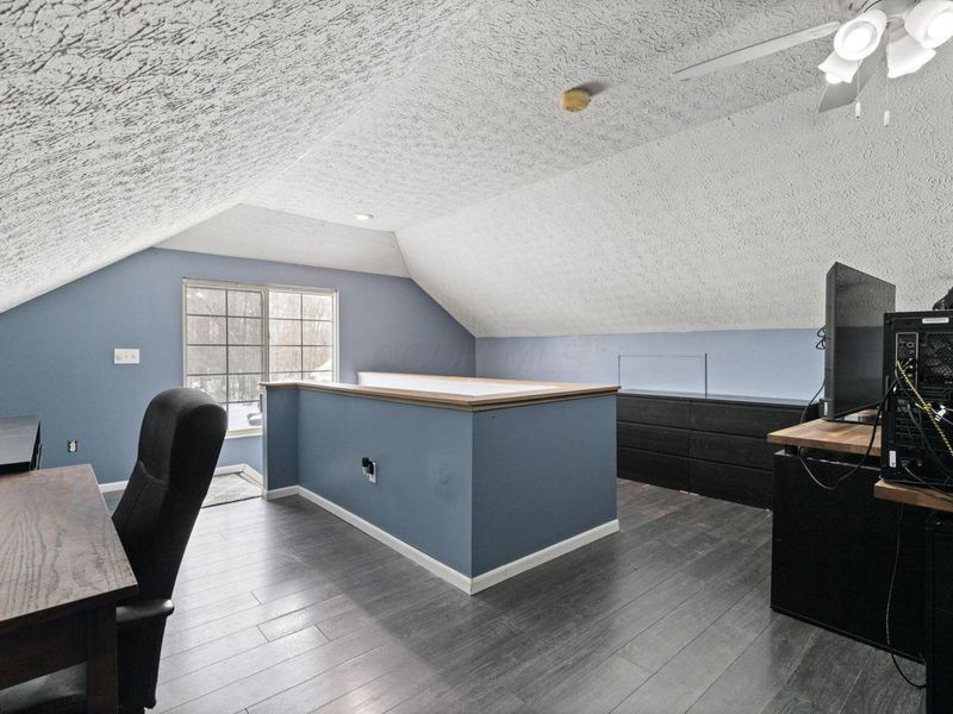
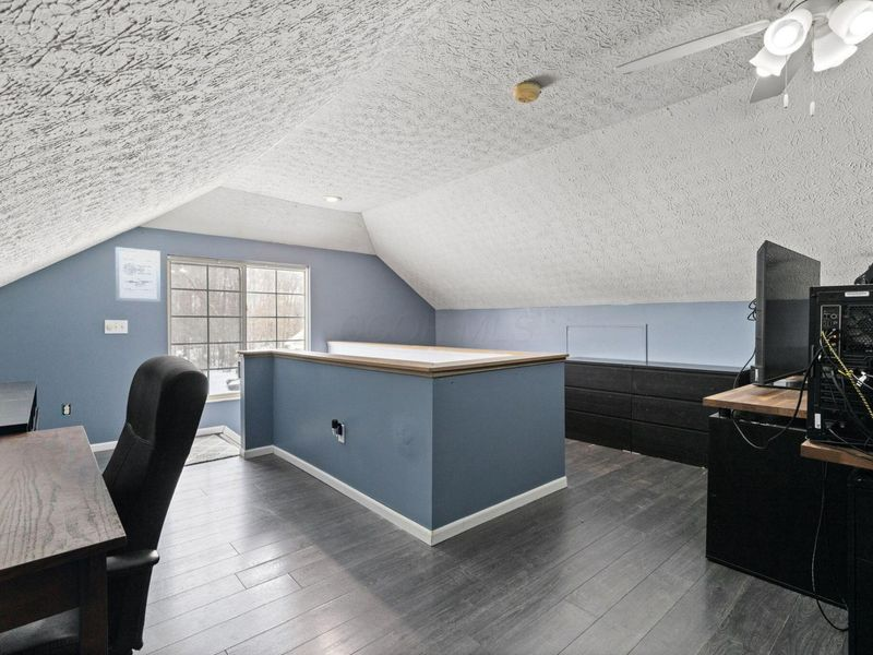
+ wall art [115,246,162,302]
